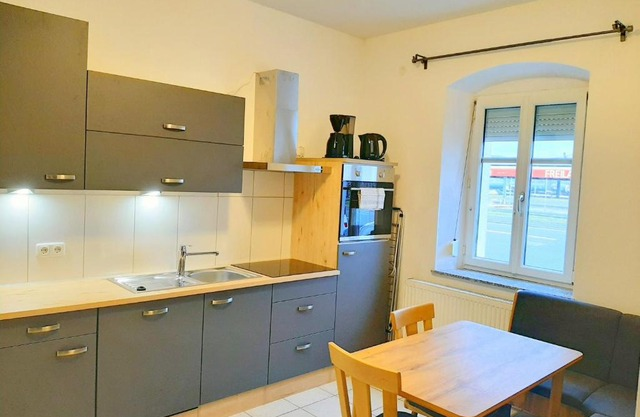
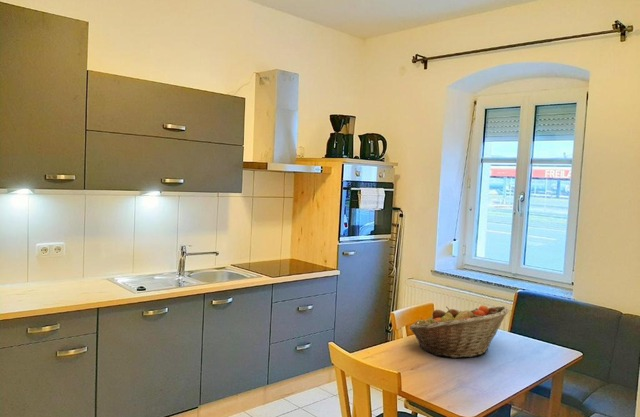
+ fruit basket [409,305,510,359]
